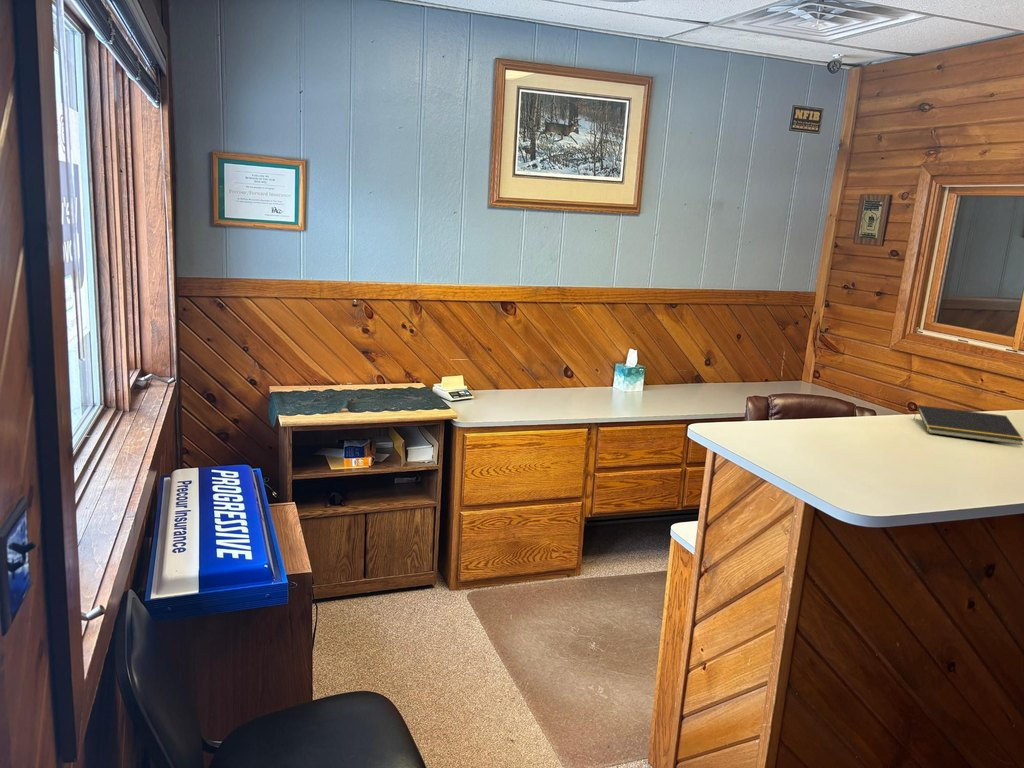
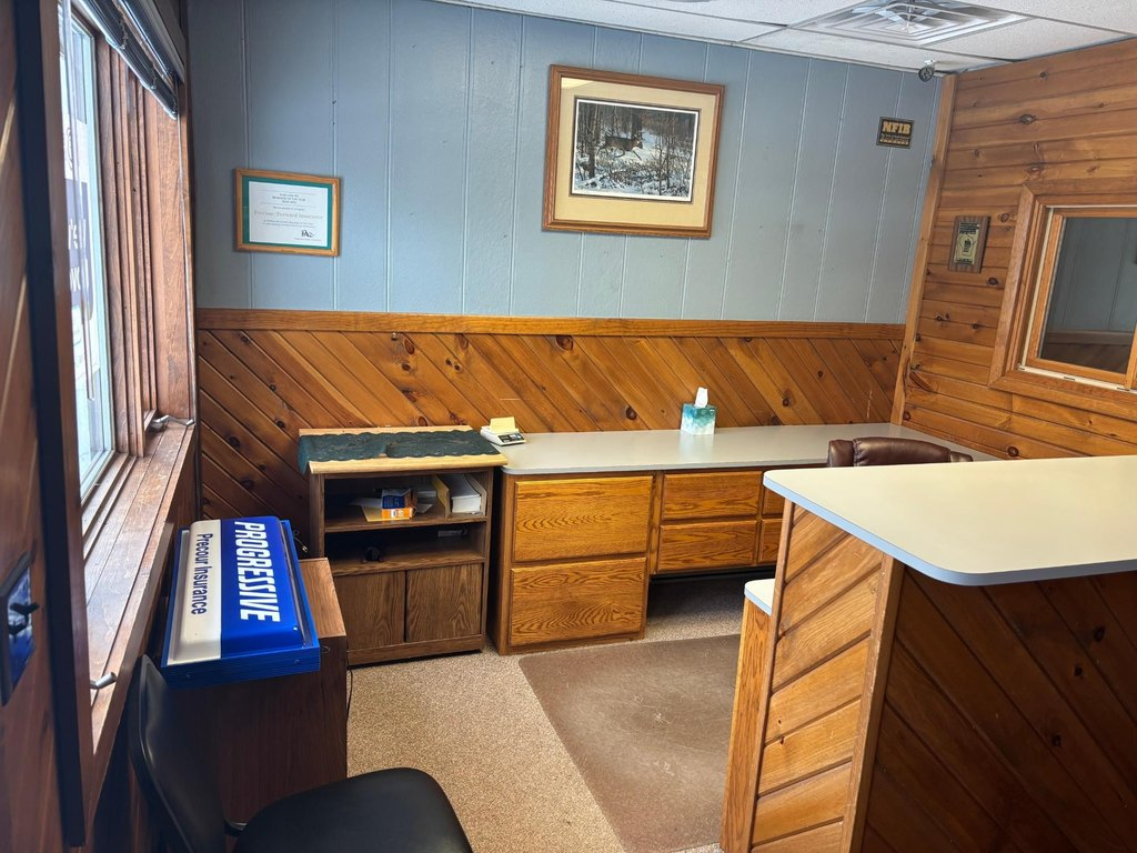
- notepad [913,404,1024,446]
